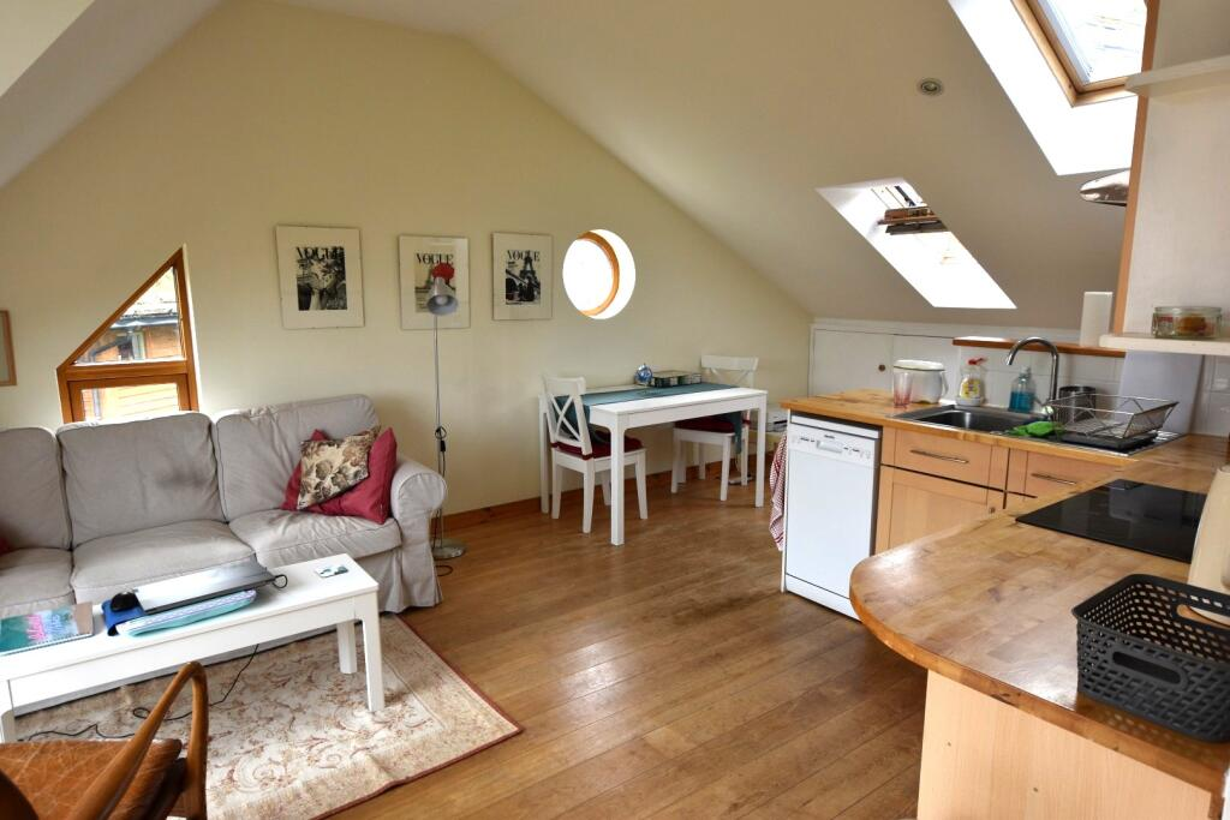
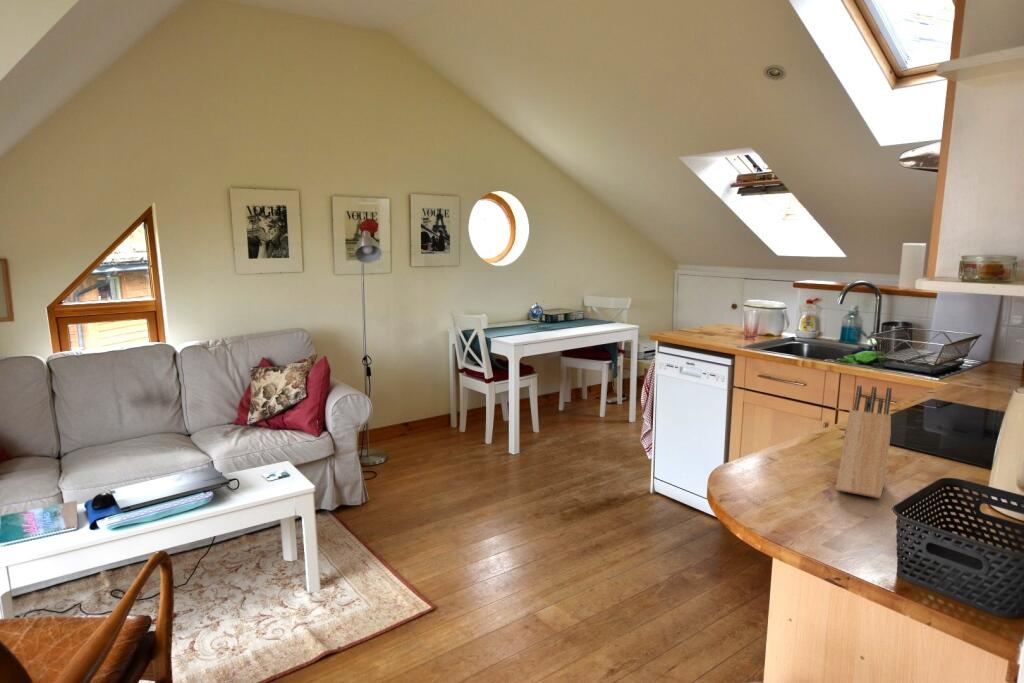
+ knife block [835,385,893,499]
